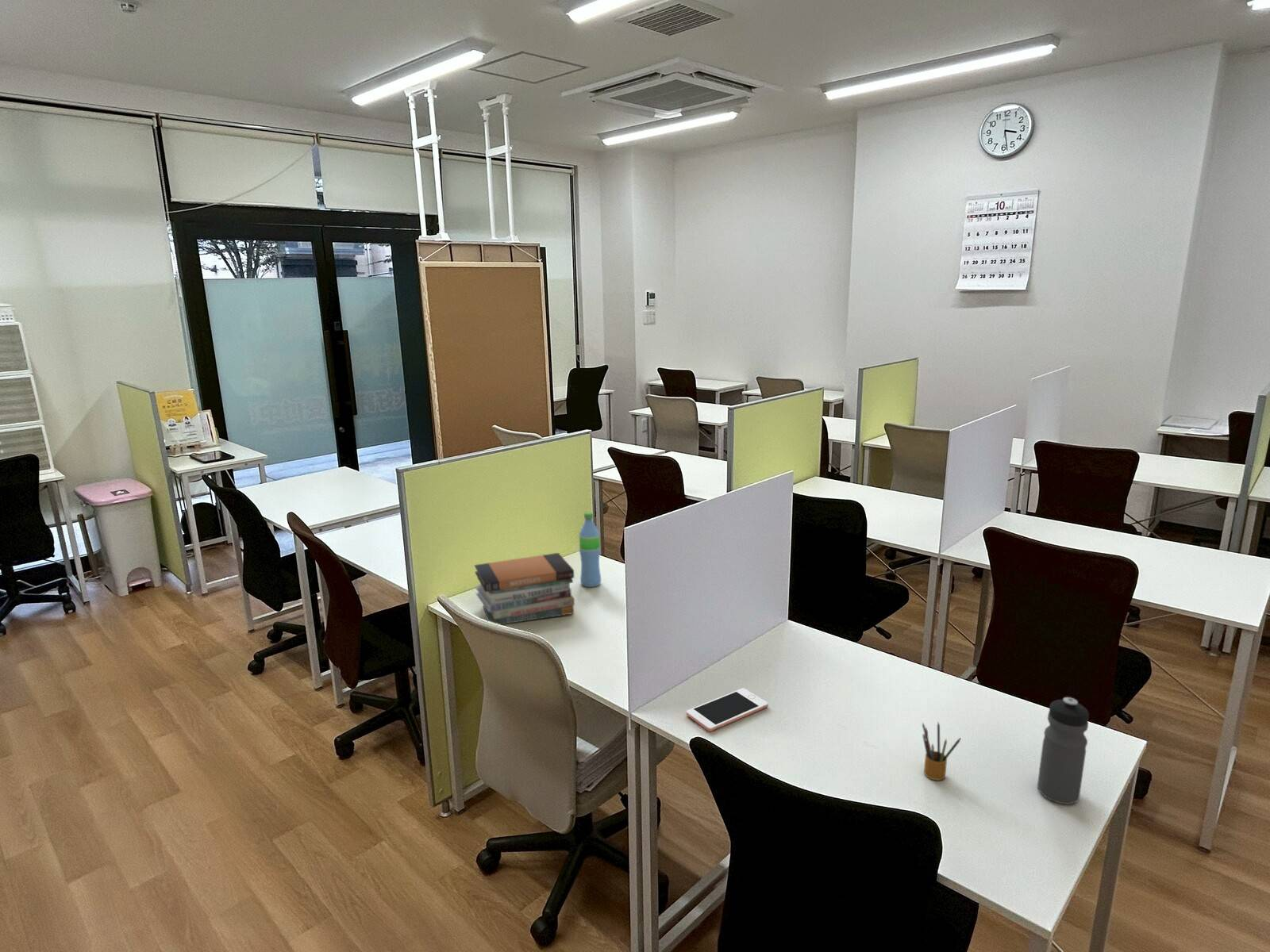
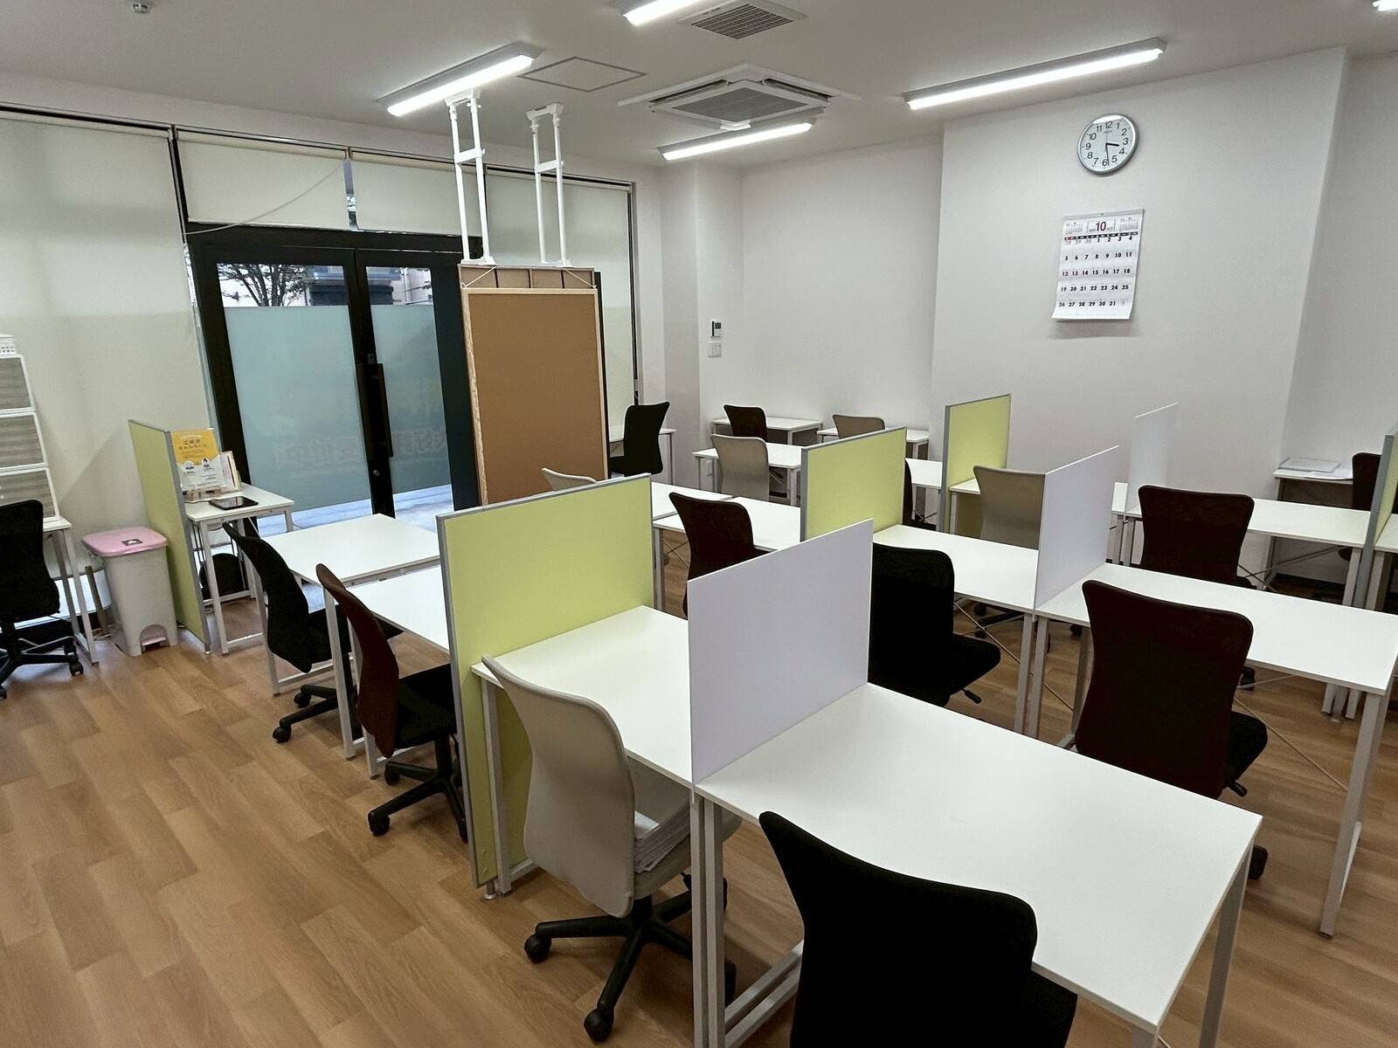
- book stack [474,552,575,625]
- water bottle [578,511,602,588]
- pencil box [922,721,961,781]
- cell phone [686,688,769,732]
- water bottle [1037,697,1090,805]
